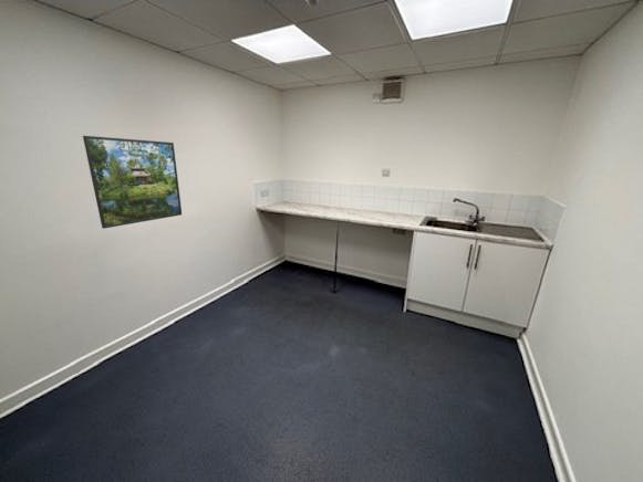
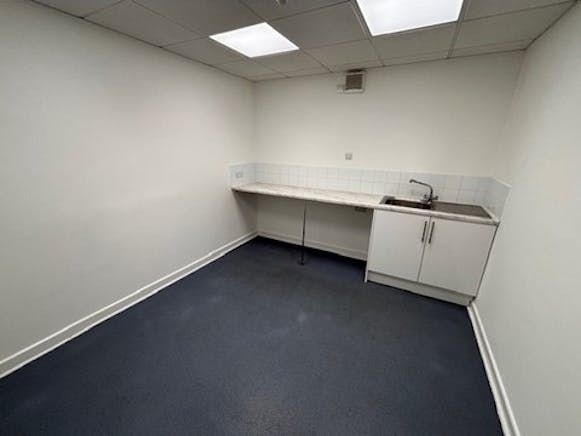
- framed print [82,135,183,230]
